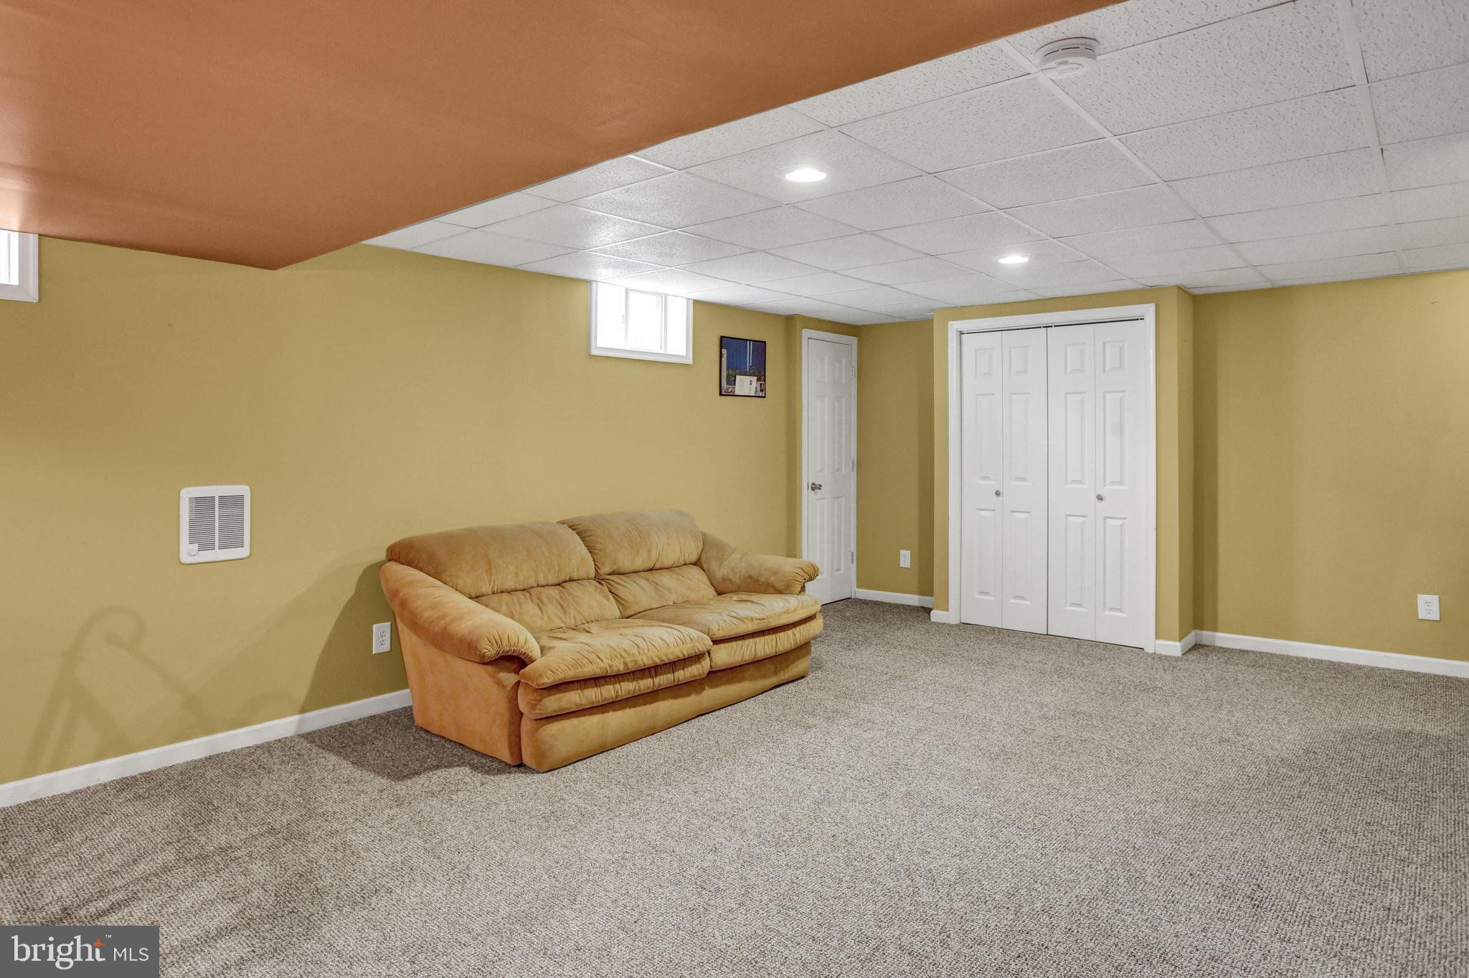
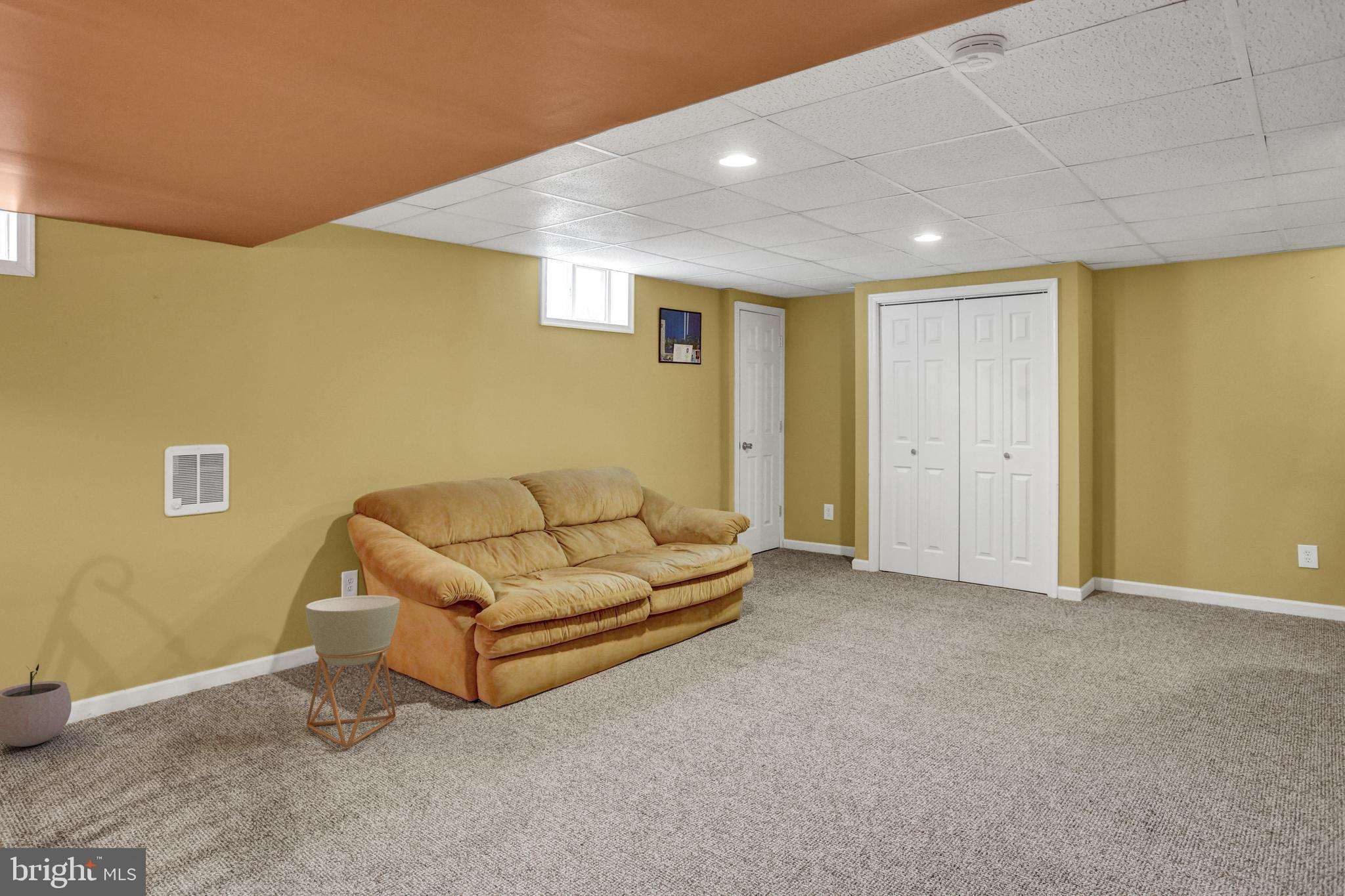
+ planter [304,595,401,748]
+ plant pot [0,664,72,748]
